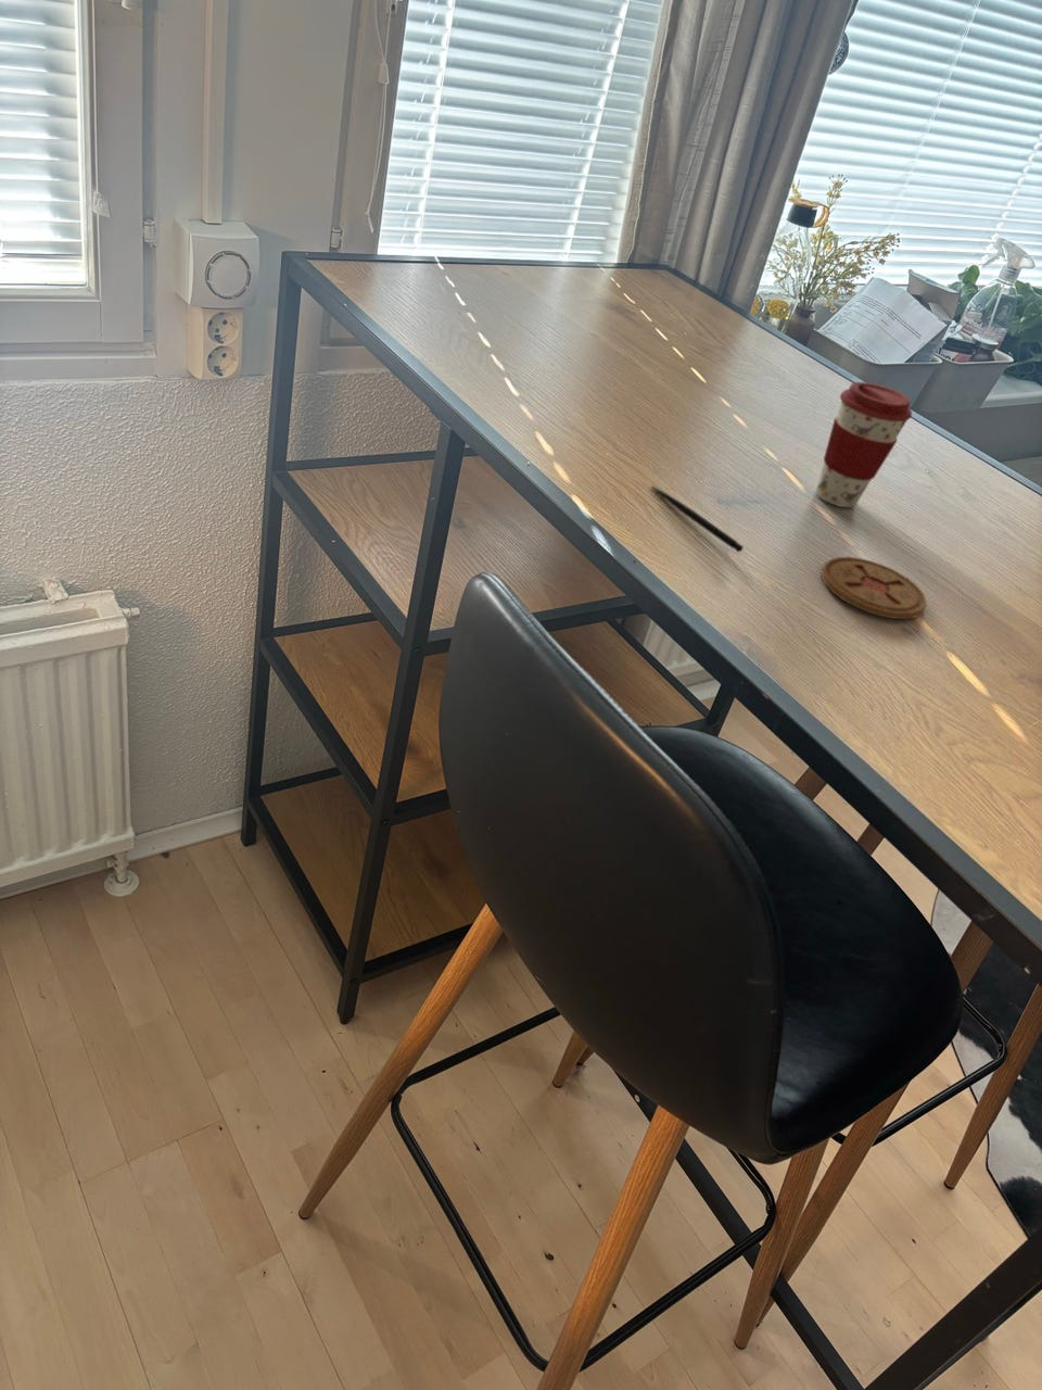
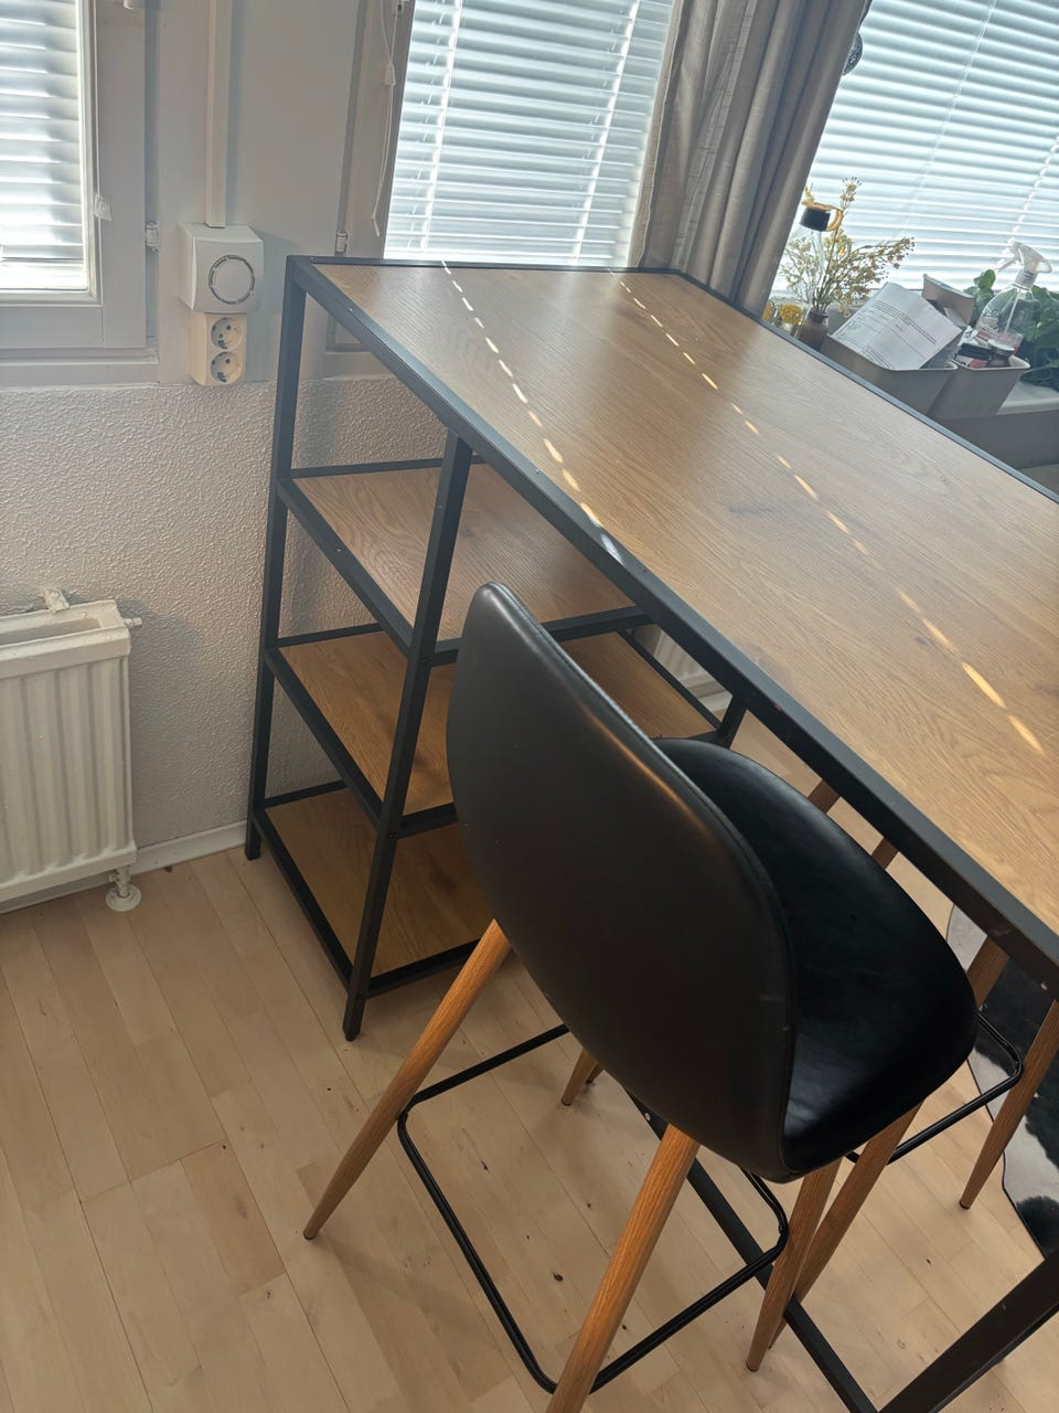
- coffee cup [815,381,913,508]
- pen [650,485,744,553]
- coaster [821,556,928,621]
